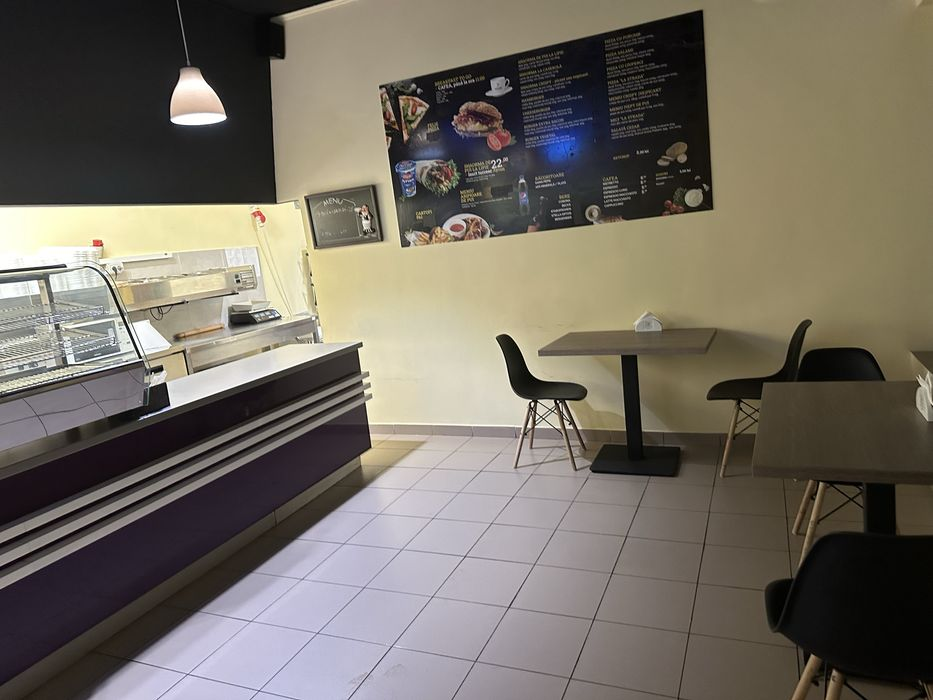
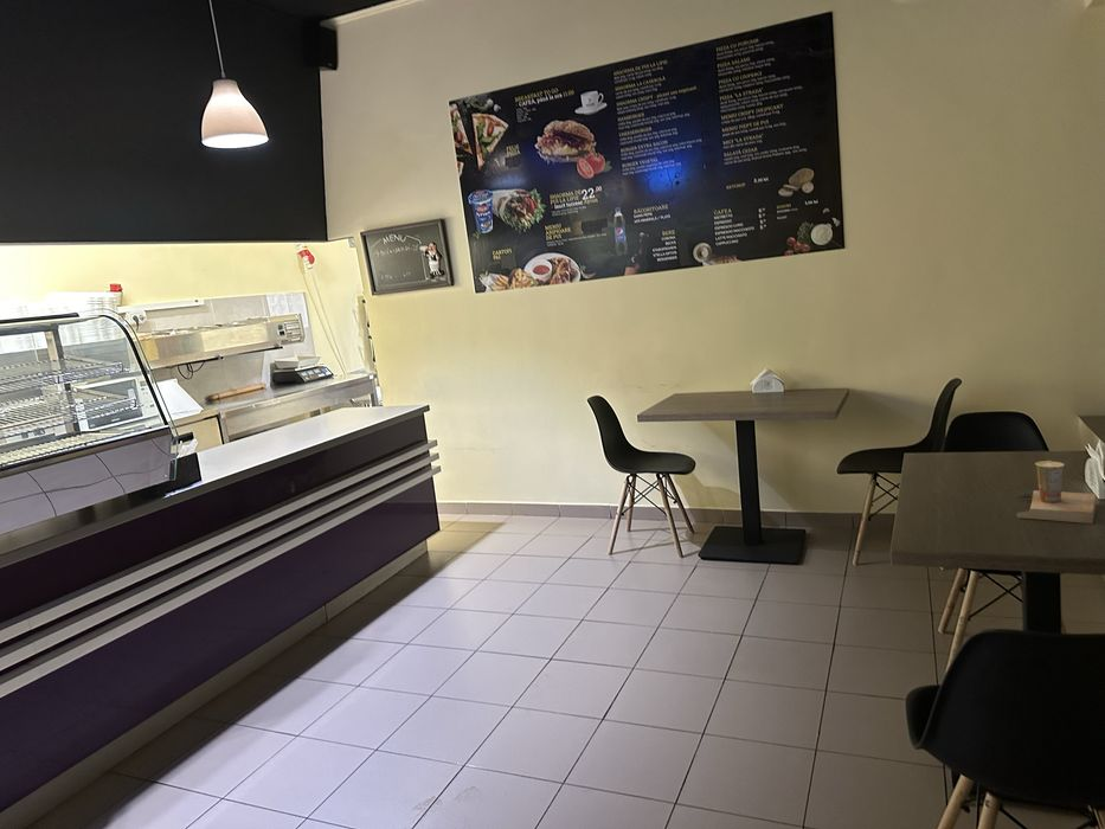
+ cup [1014,460,1097,525]
